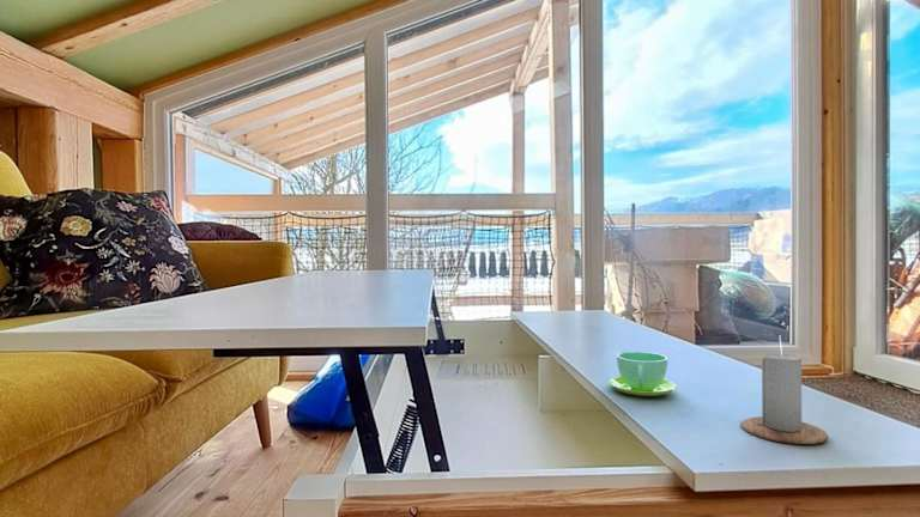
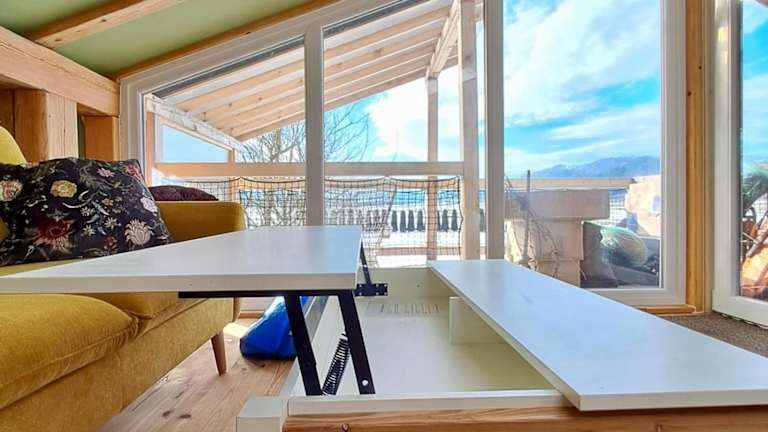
- cup [607,351,678,397]
- candle [740,336,829,445]
